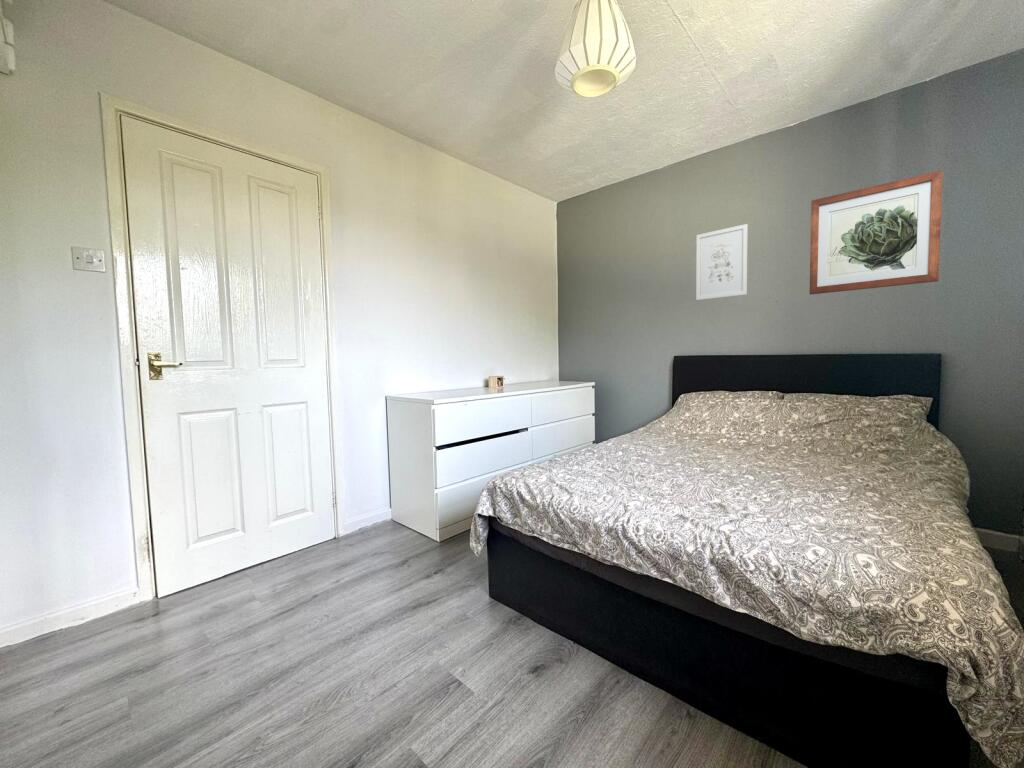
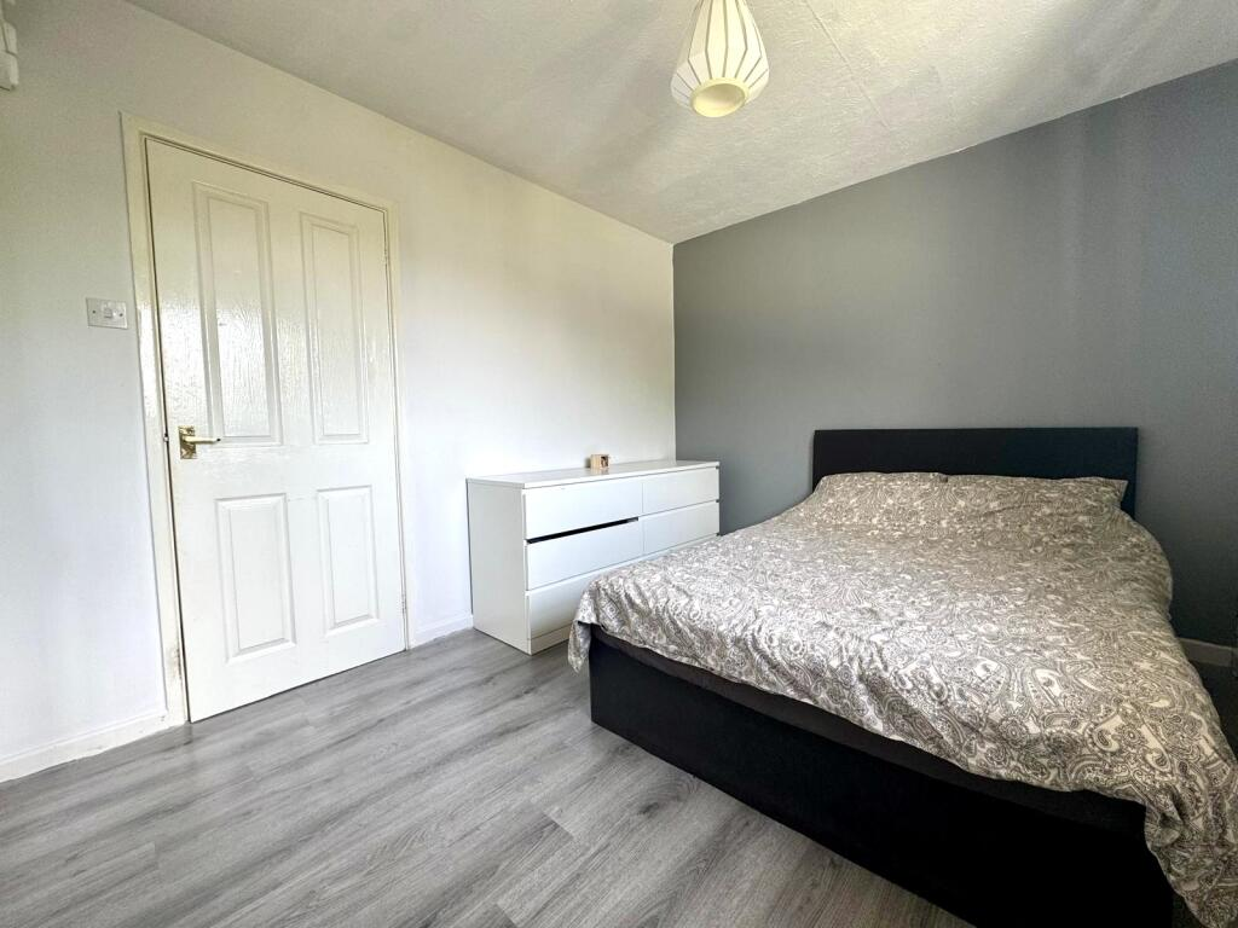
- wall art [695,223,749,301]
- wall art [809,169,944,296]
